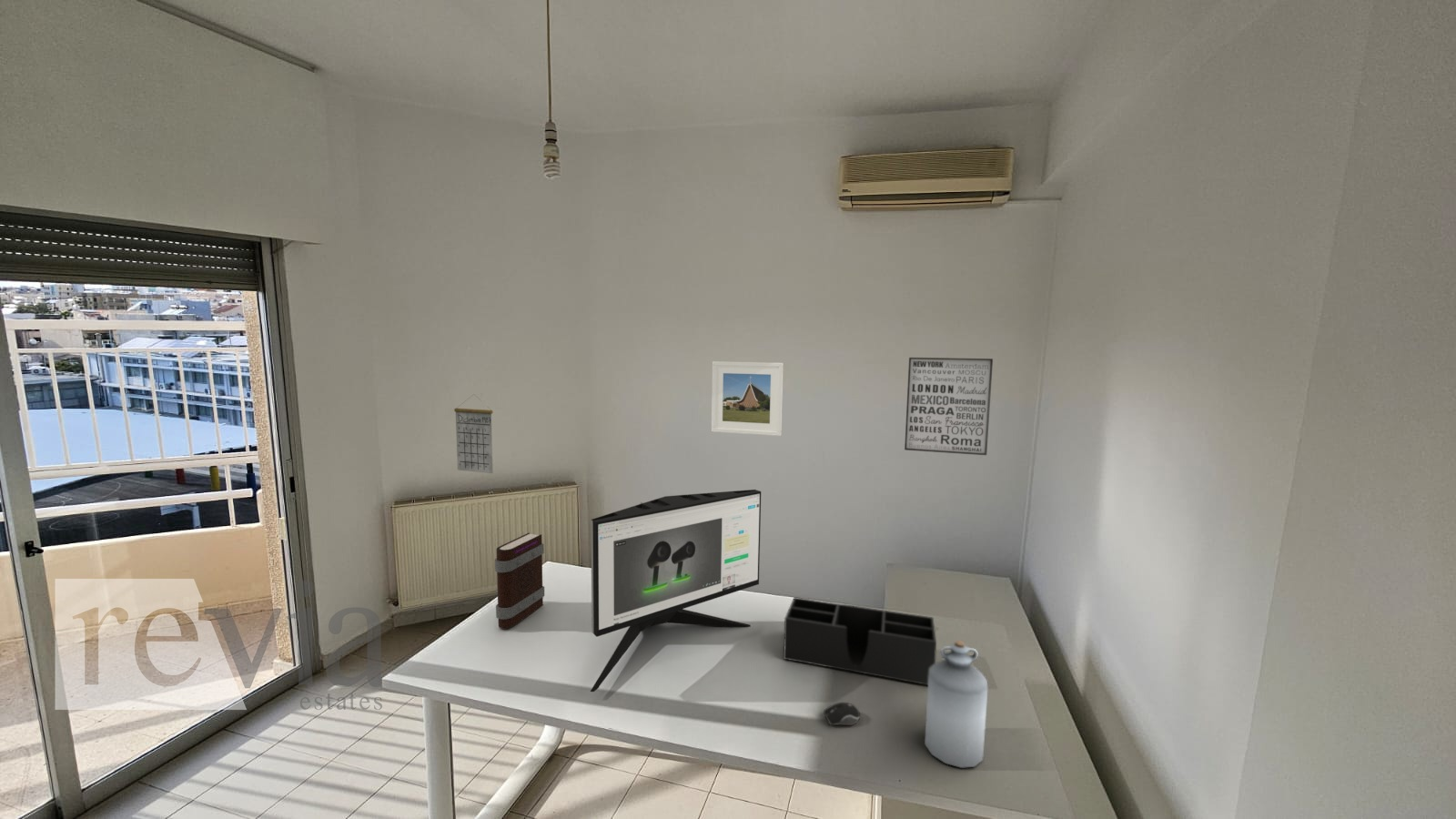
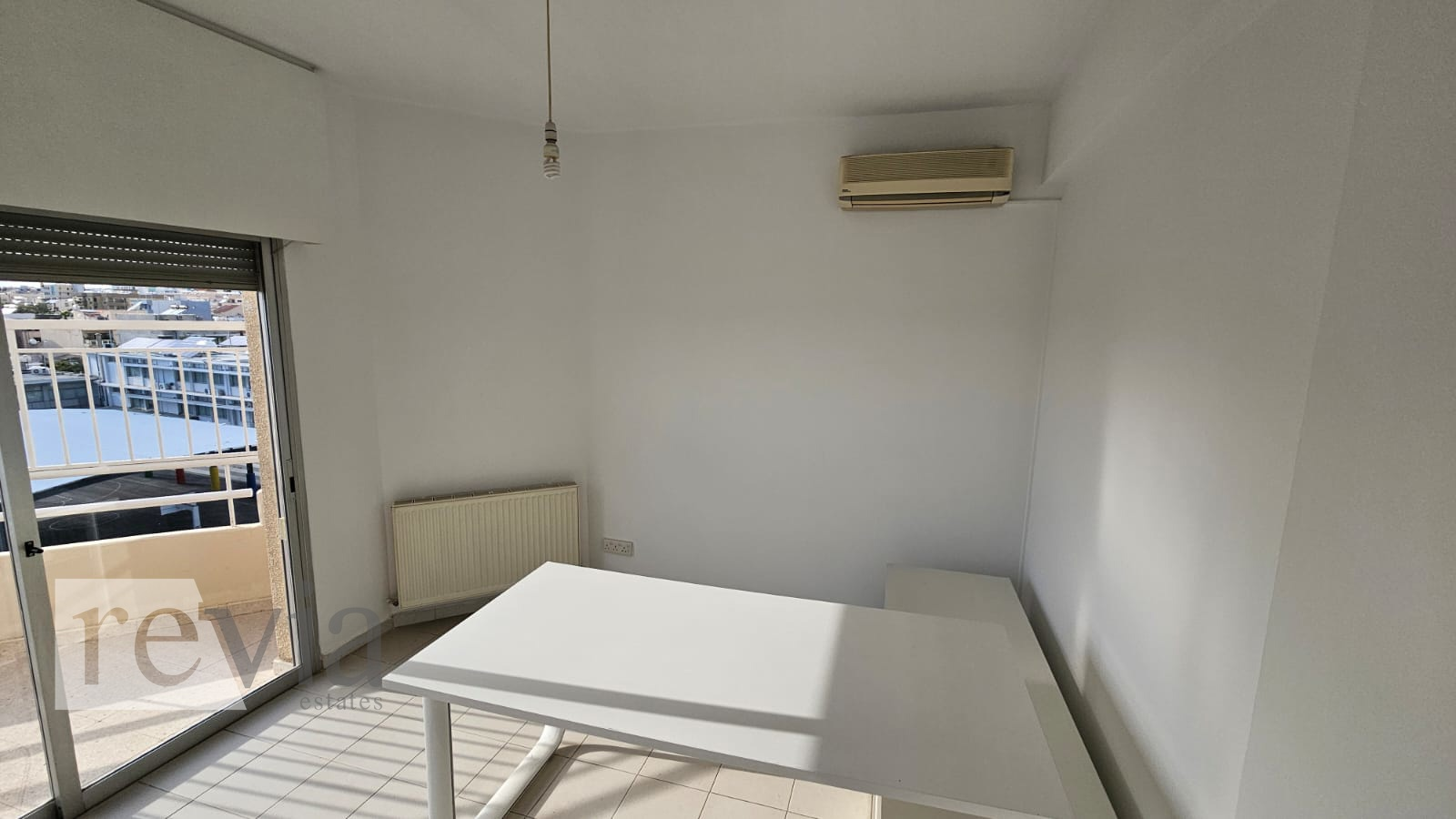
- computer mouse [823,702,861,726]
- bottle [924,640,988,769]
- desk organizer [783,596,937,686]
- computer monitor [590,489,762,693]
- calendar [453,393,494,474]
- wall art [904,357,994,456]
- book [494,532,545,630]
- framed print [711,360,784,437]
